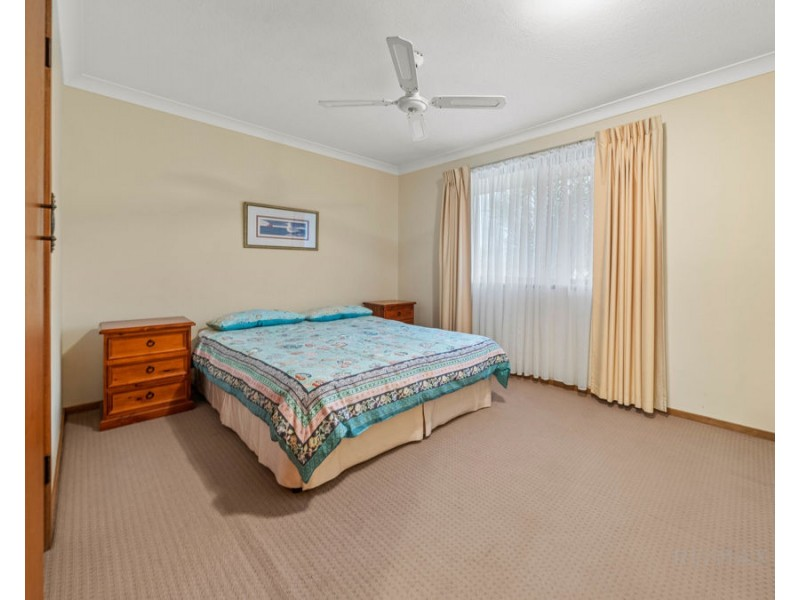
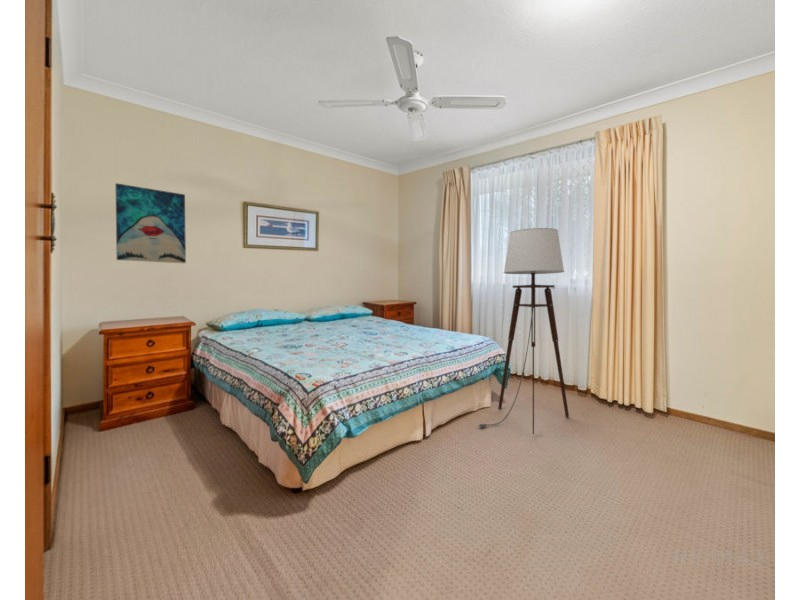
+ floor lamp [476,227,570,435]
+ wall art [114,182,187,264]
